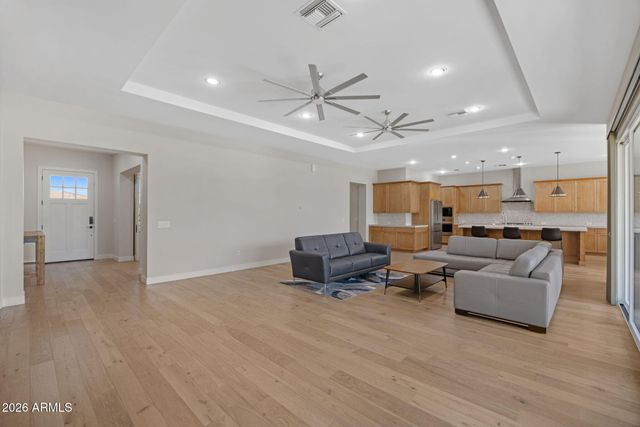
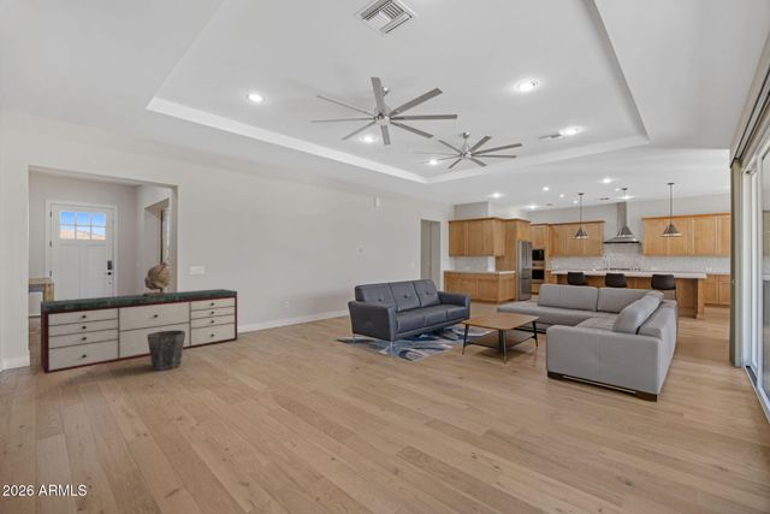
+ sculpture bust [142,261,172,297]
+ waste bin [147,330,185,372]
+ storage cabinet [40,288,238,374]
